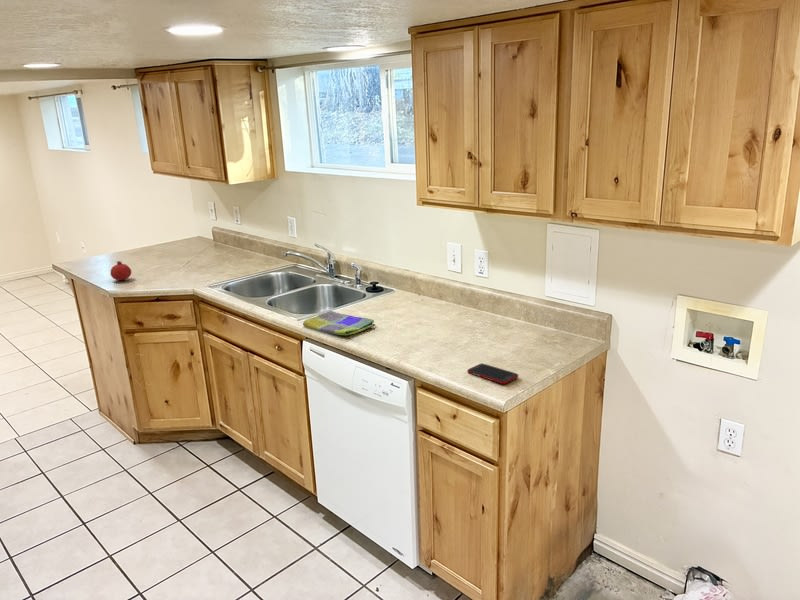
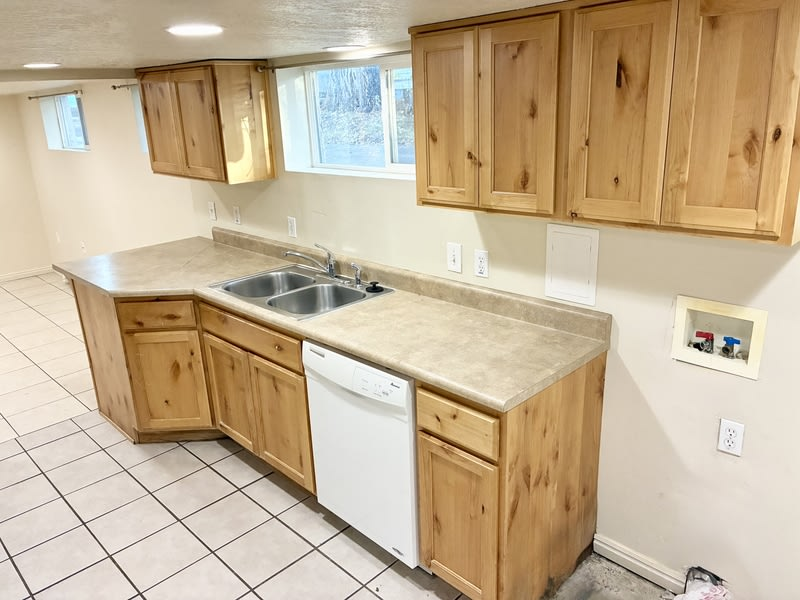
- fruit [109,260,132,282]
- dish towel [302,310,376,336]
- cell phone [466,363,519,385]
